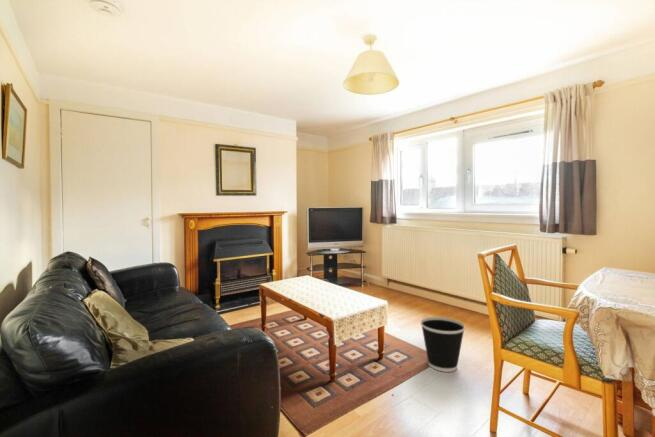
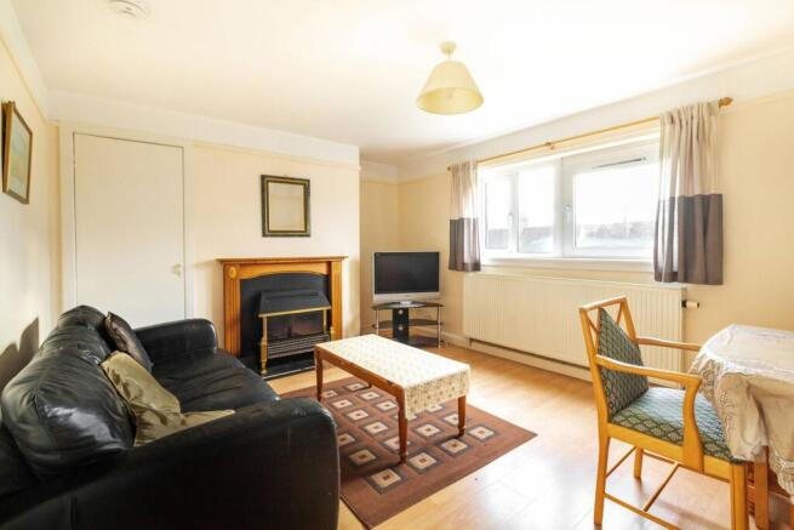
- wastebasket [420,316,466,373]
